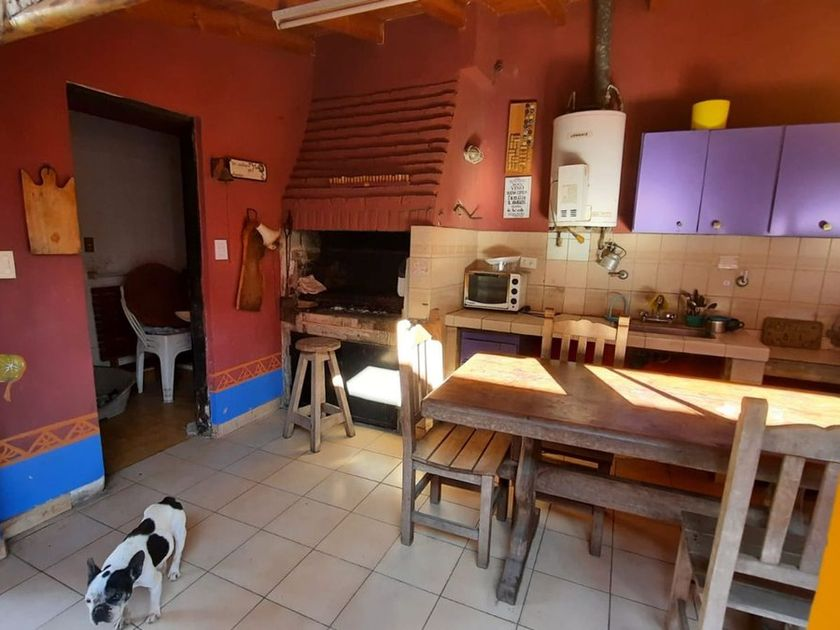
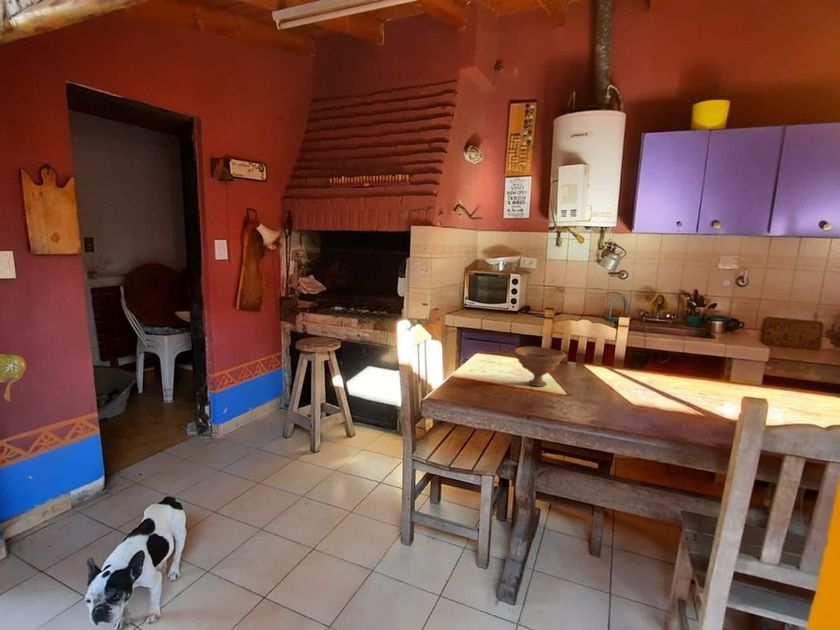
+ bowl [512,346,567,388]
